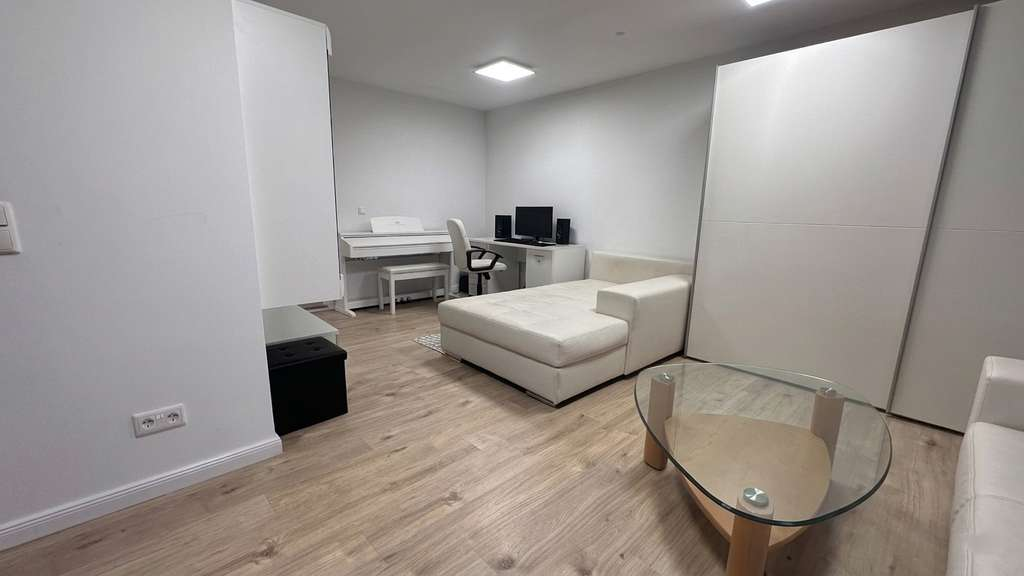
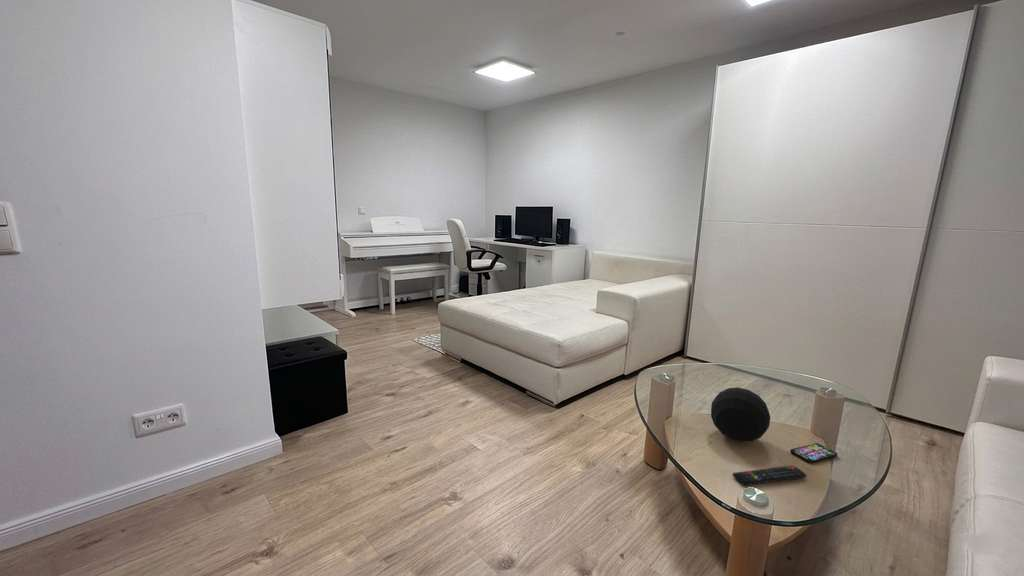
+ smartphone [789,442,838,464]
+ decorative orb [710,386,771,443]
+ remote control [731,464,808,486]
